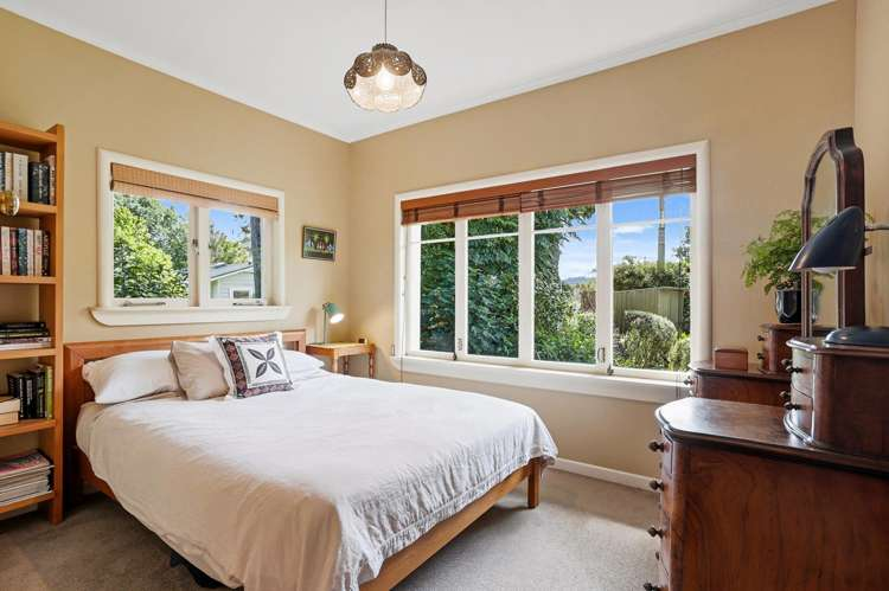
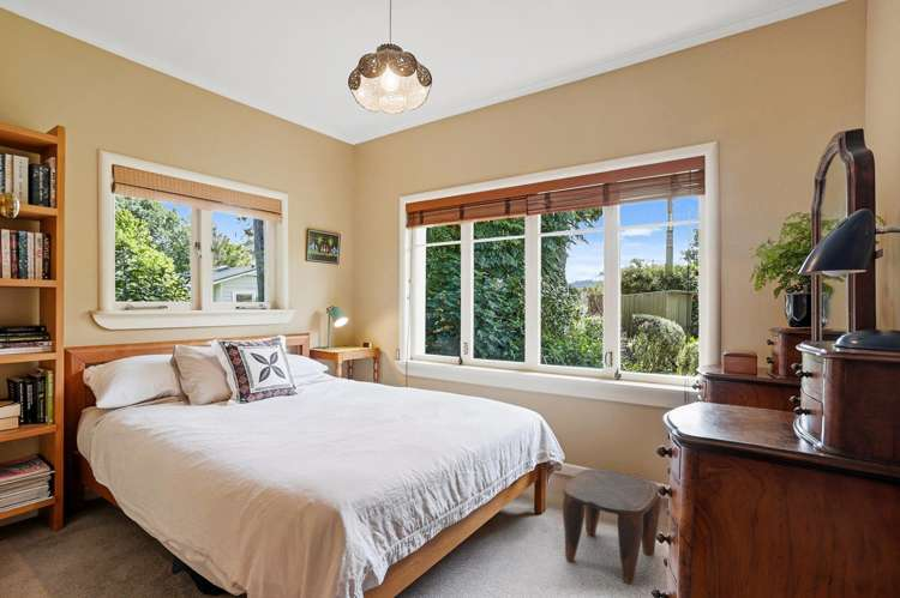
+ stool [562,467,661,585]
